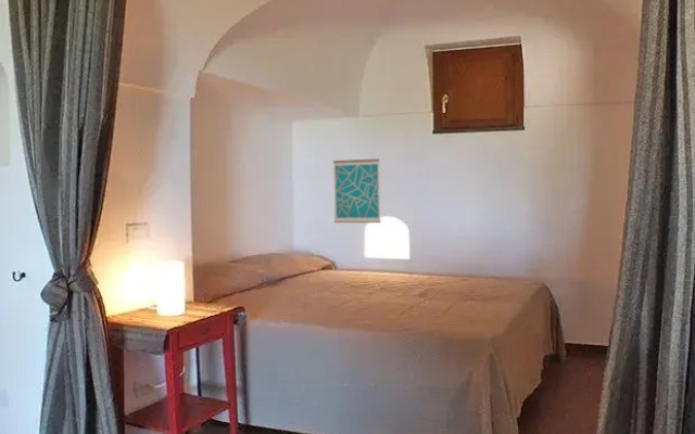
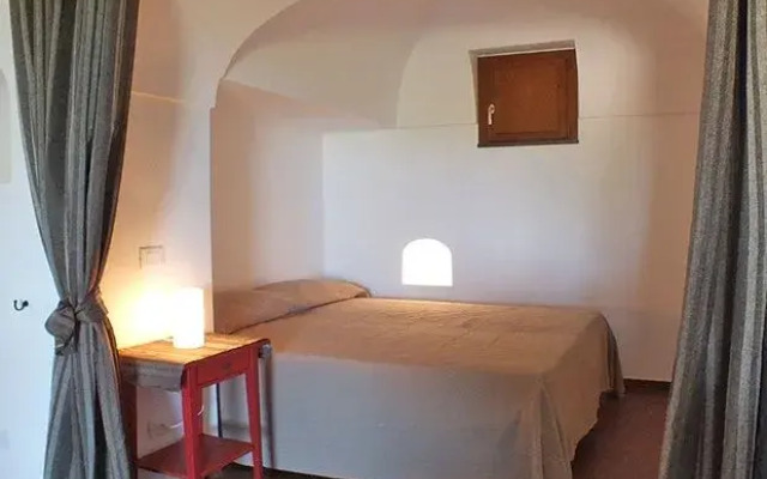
- wall art [332,157,382,224]
